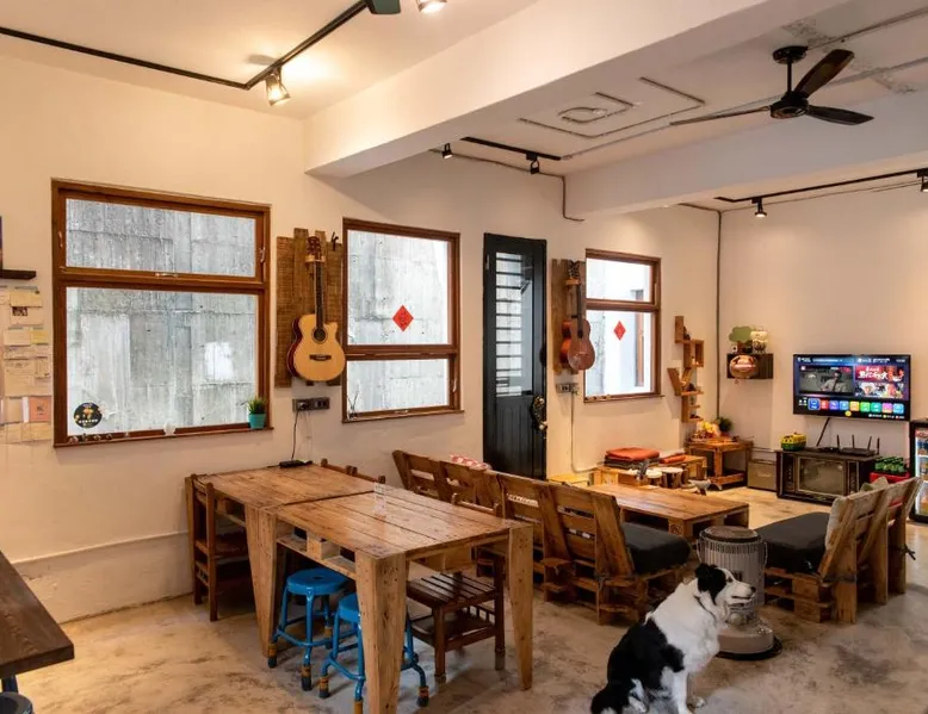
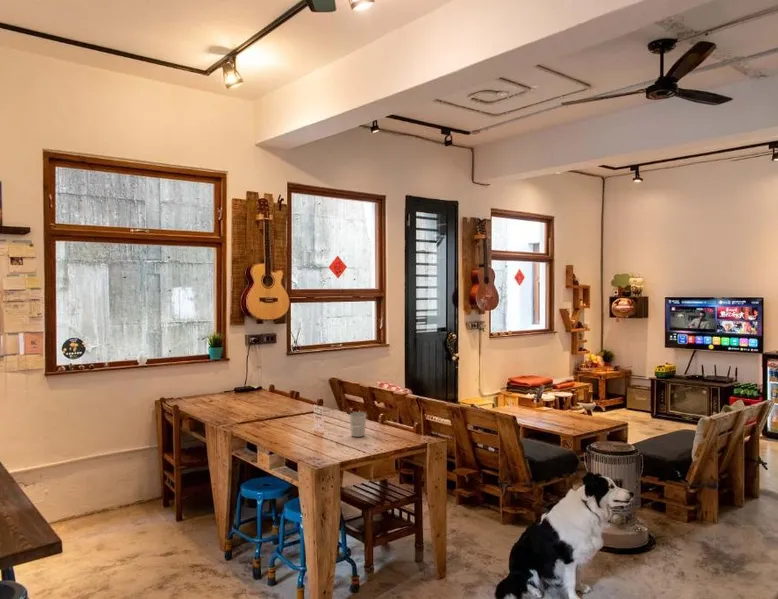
+ cup [349,411,367,438]
